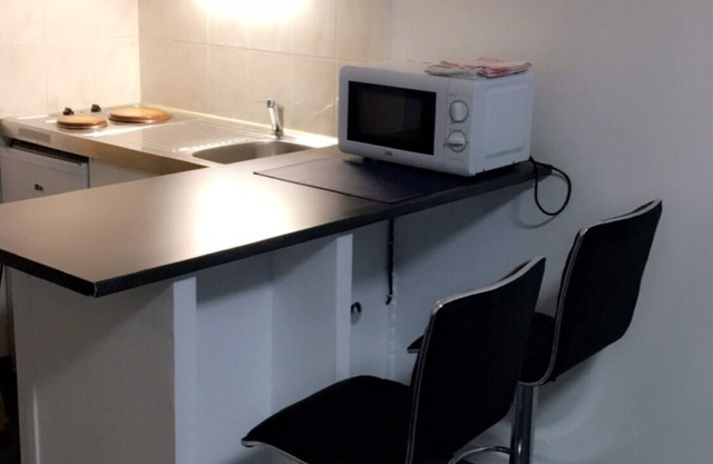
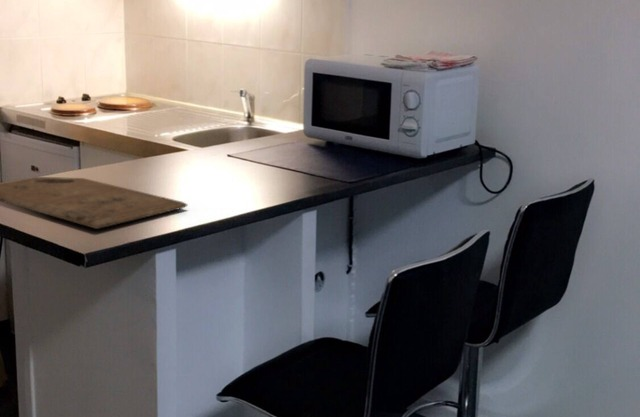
+ cutting board [0,176,189,230]
